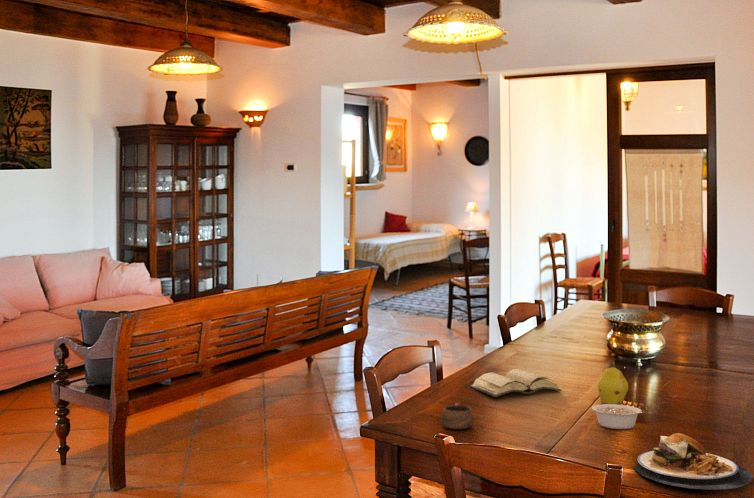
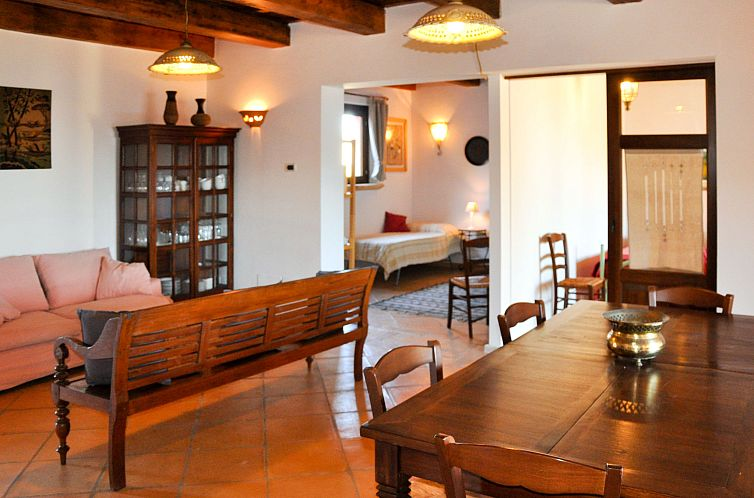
- cup [441,402,474,430]
- fruit [597,365,629,405]
- legume [591,404,643,430]
- diary [470,368,562,398]
- plate [632,432,754,491]
